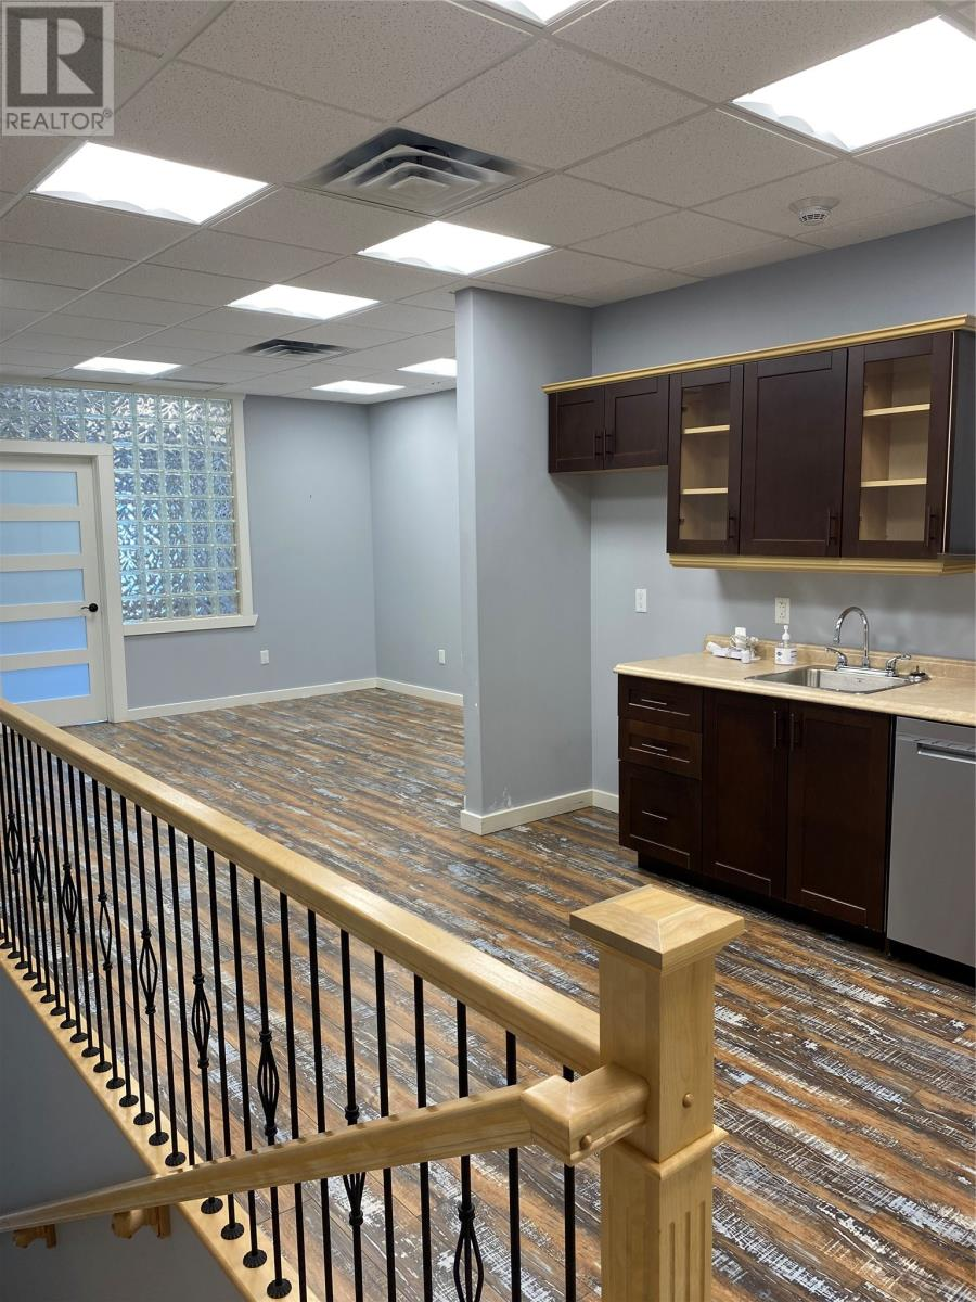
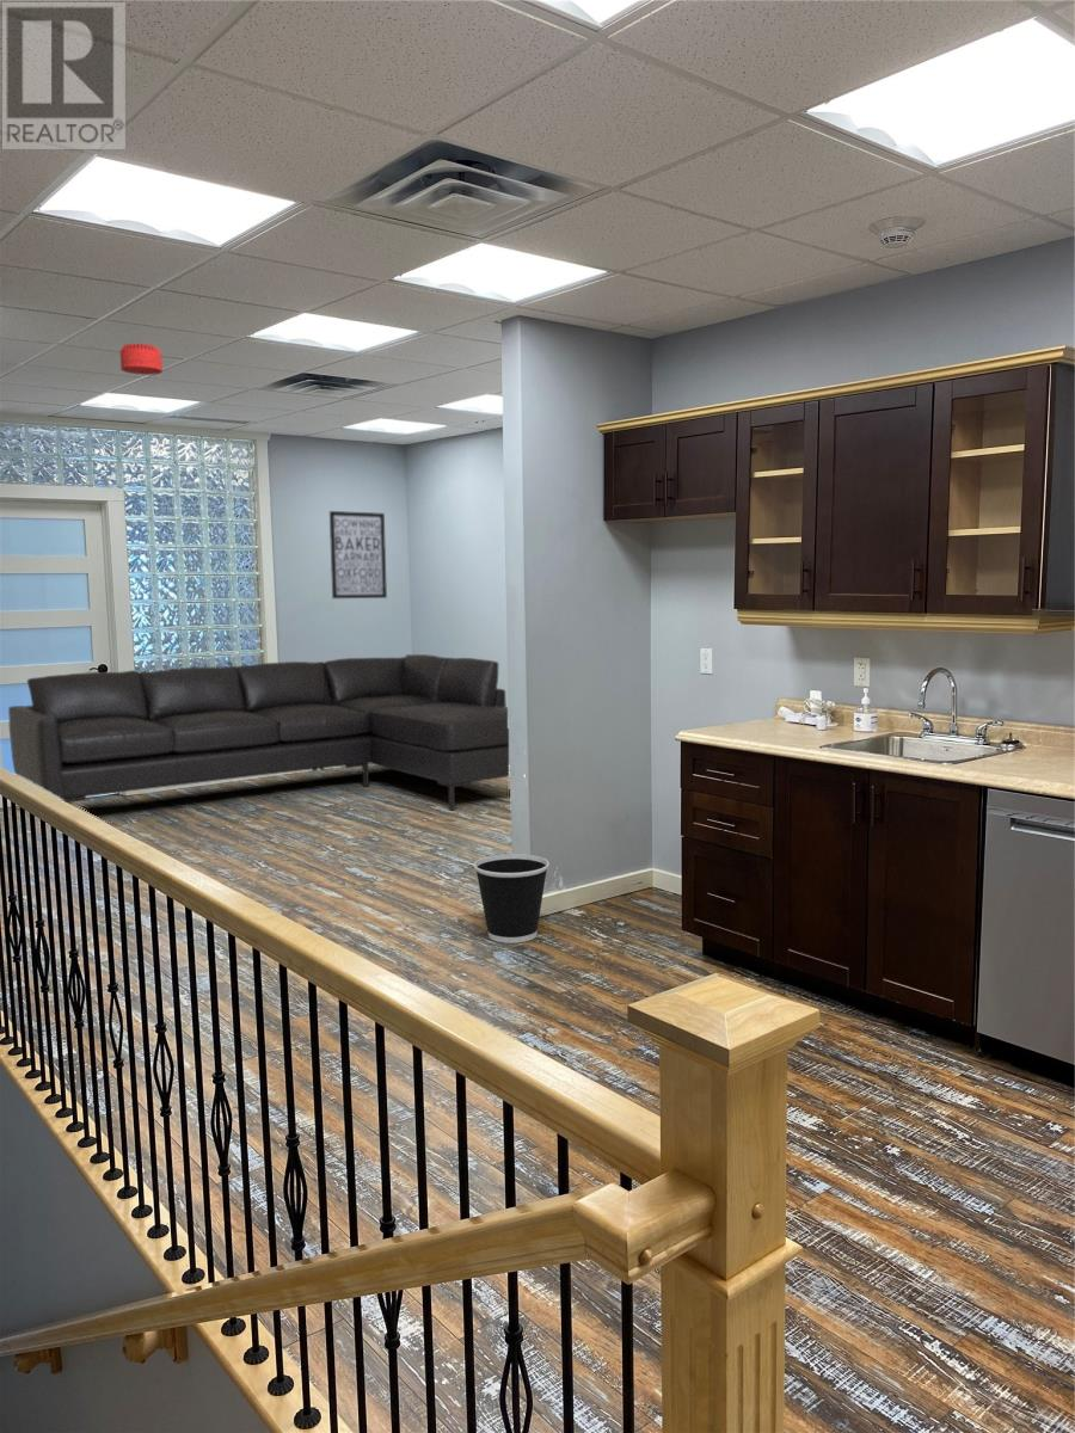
+ smoke detector [119,343,164,376]
+ sofa [7,653,510,811]
+ wastebasket [473,853,551,945]
+ wall art [328,510,388,599]
